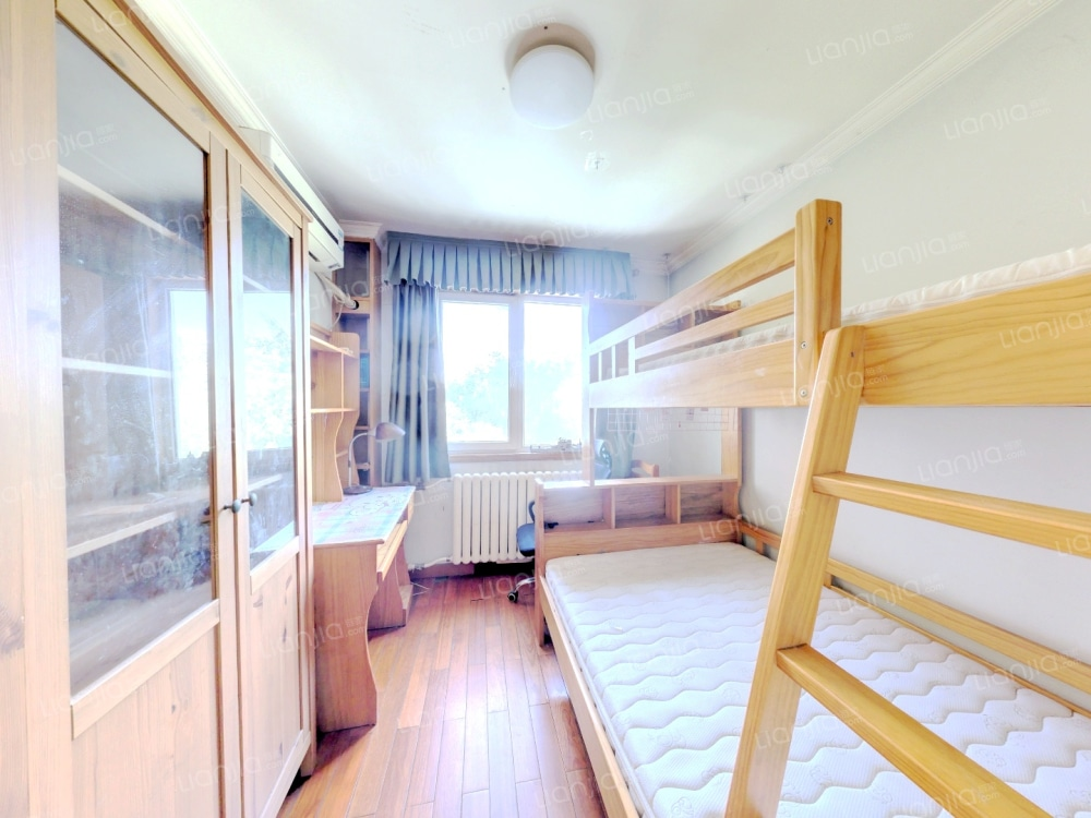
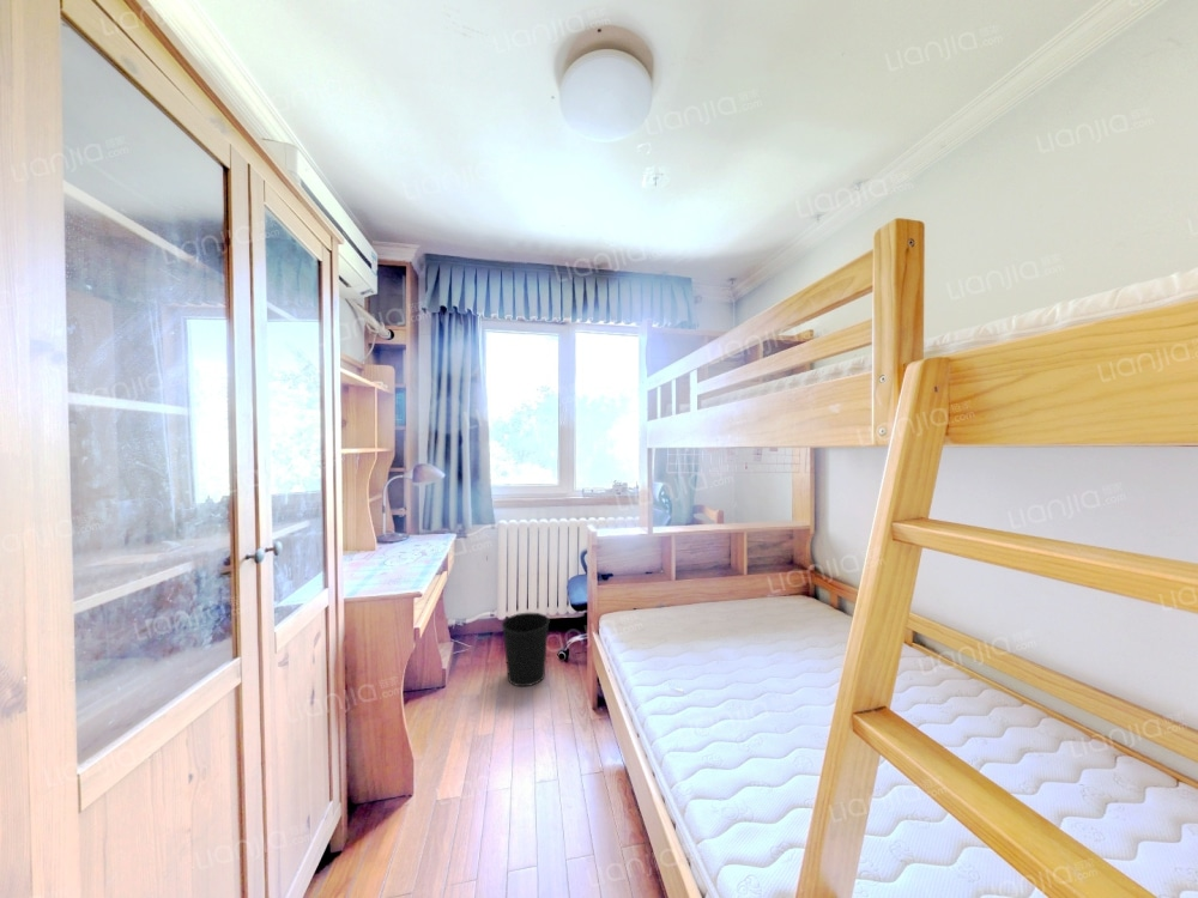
+ wastebasket [501,612,551,687]
